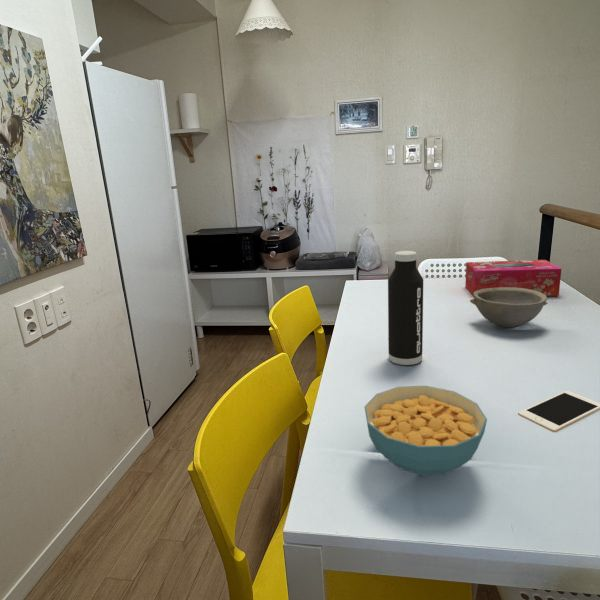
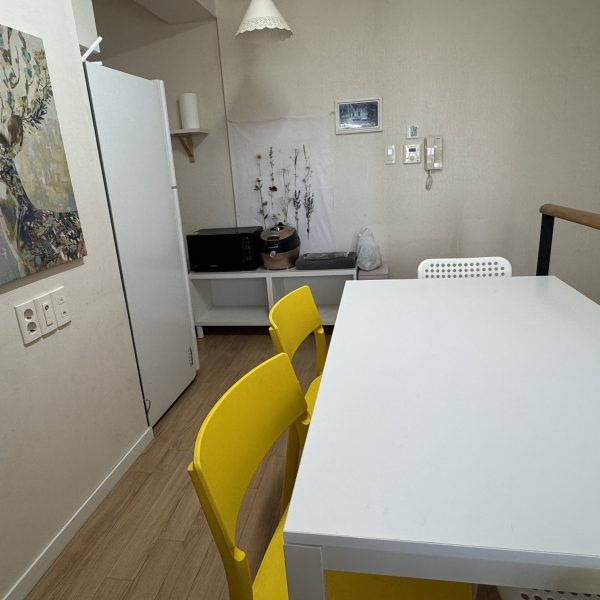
- bowl [469,287,548,328]
- water bottle [387,250,424,366]
- cell phone [517,390,600,433]
- cereal bowl [363,385,488,476]
- tissue box [464,259,562,299]
